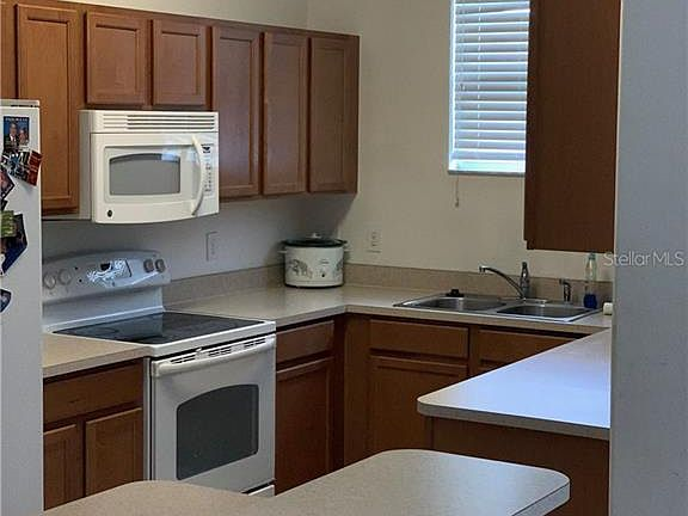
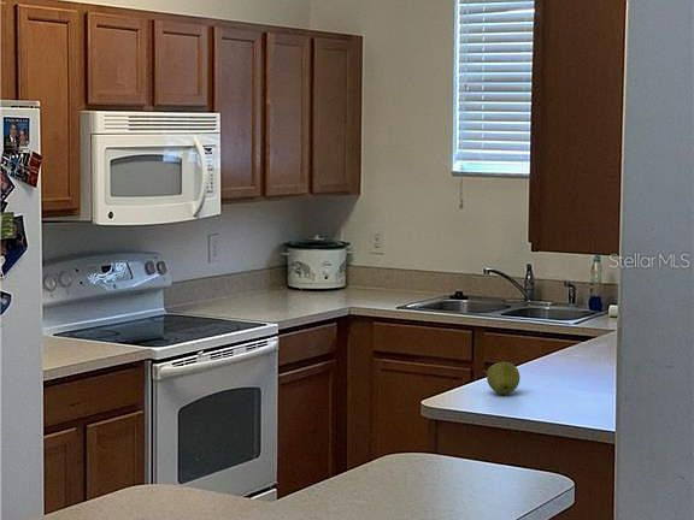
+ apple [486,361,520,395]
